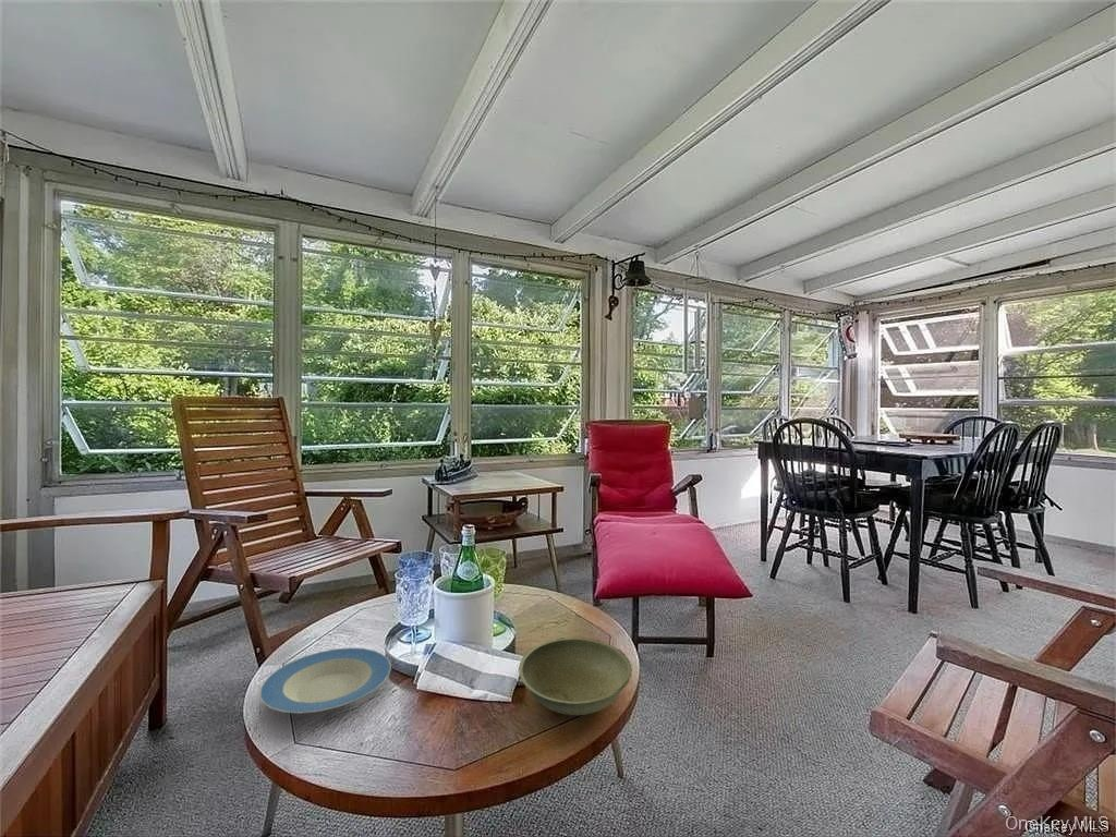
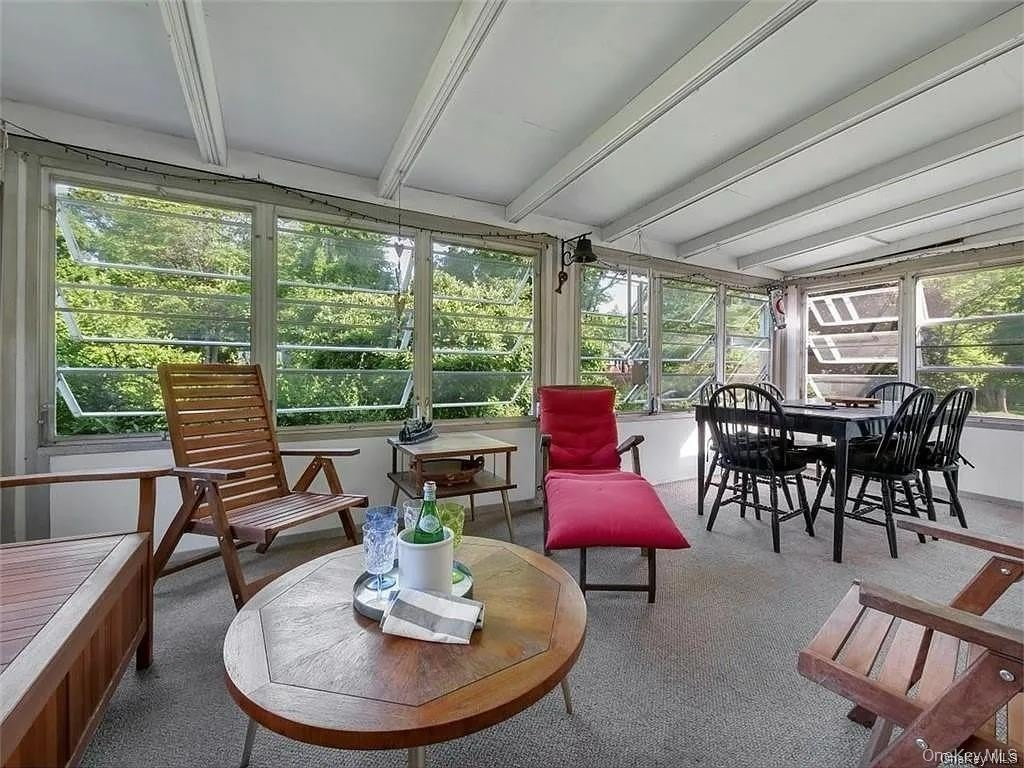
- plate [258,646,392,715]
- bowl [518,636,633,716]
